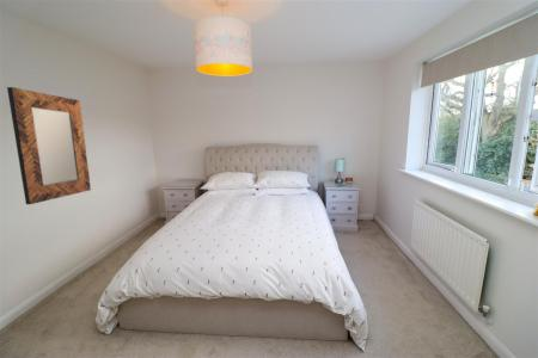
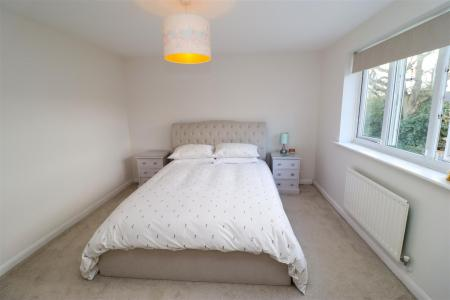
- home mirror [6,86,92,205]
